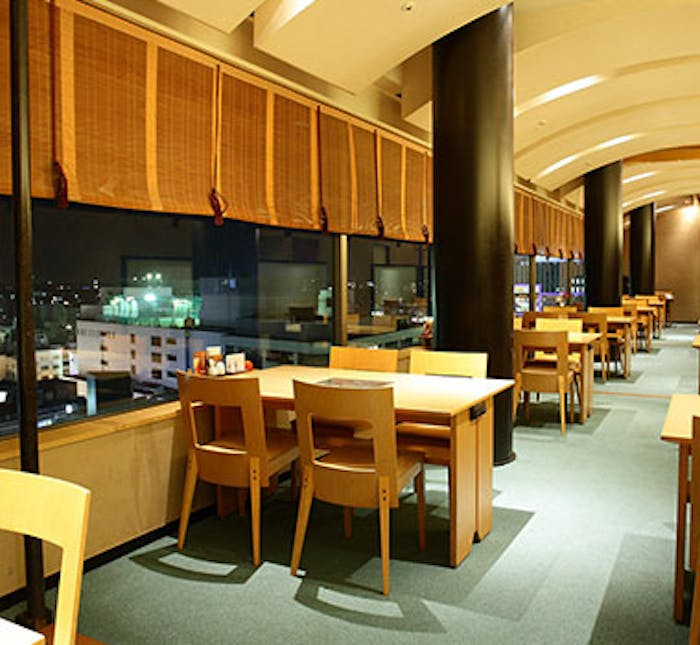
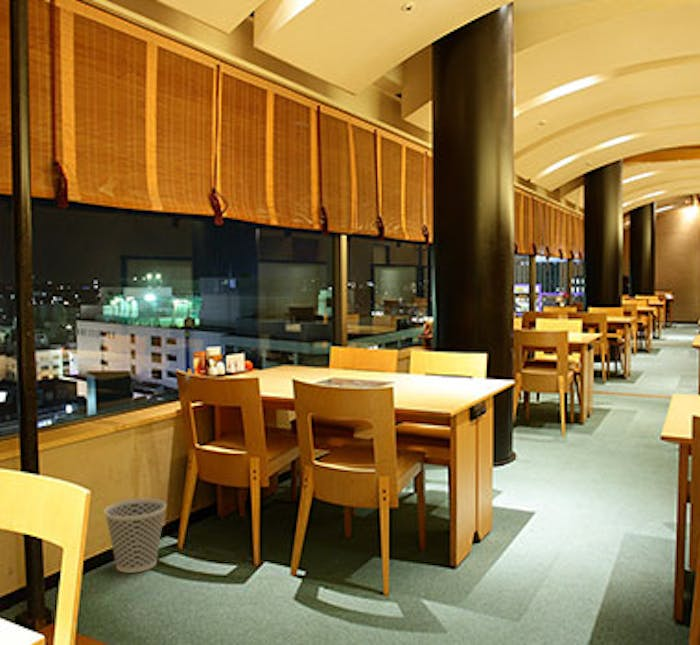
+ wastebasket [103,498,167,574]
